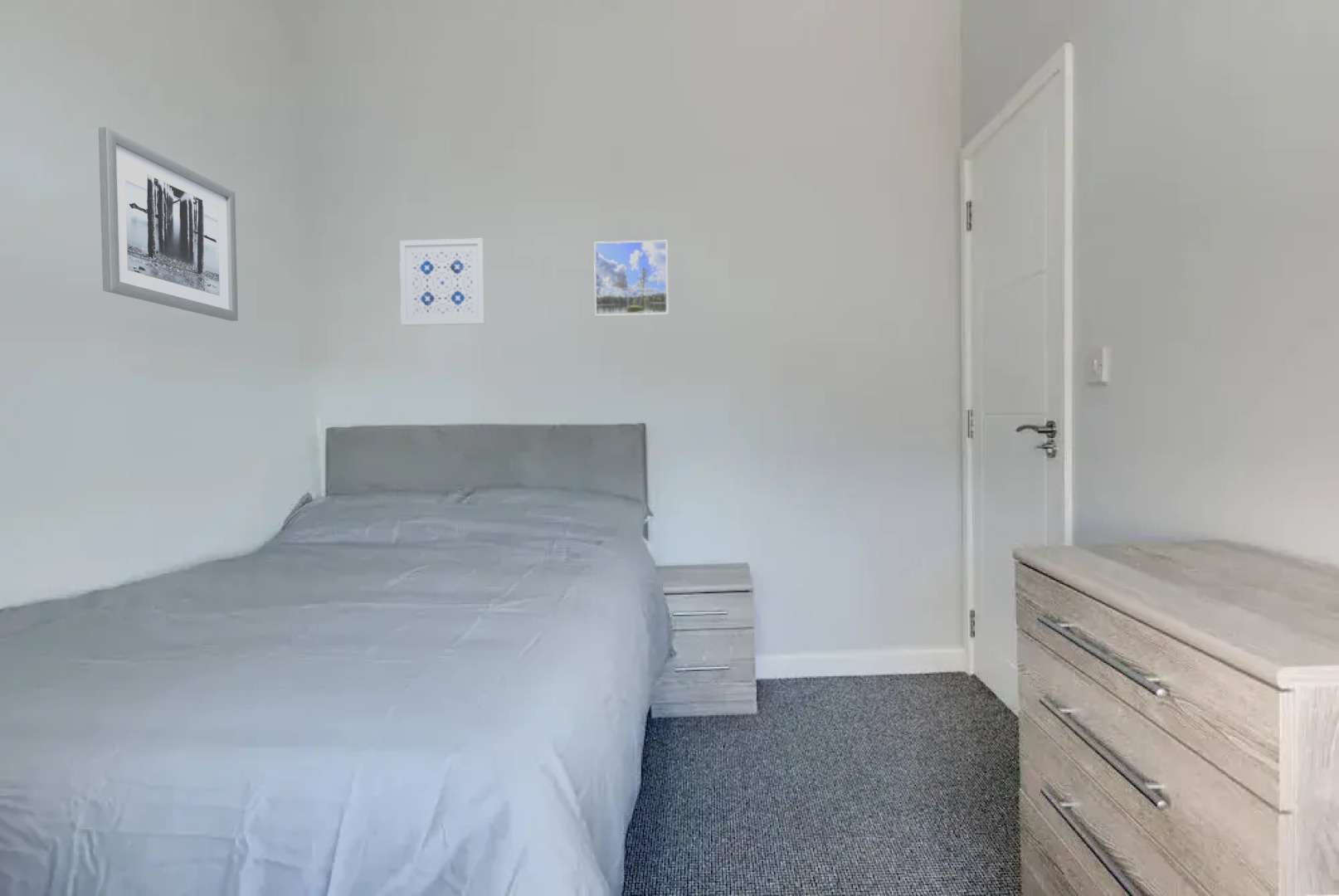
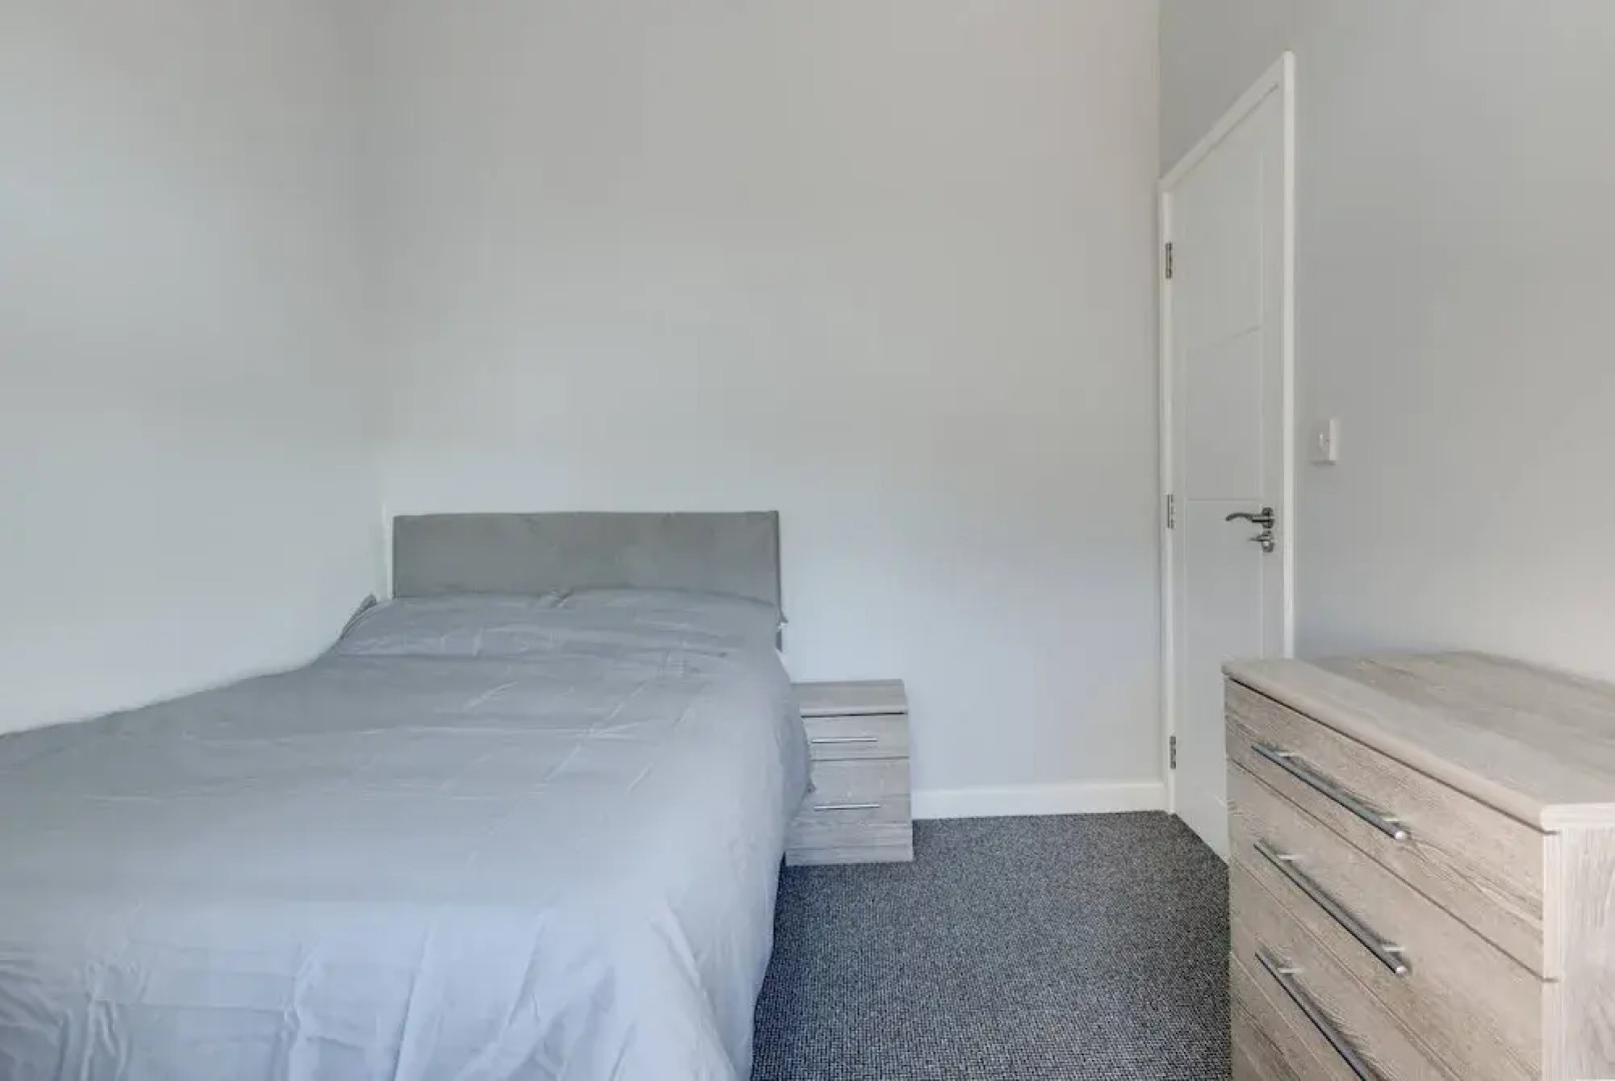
- wall art [399,237,487,327]
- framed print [593,240,669,317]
- wall art [98,126,239,322]
